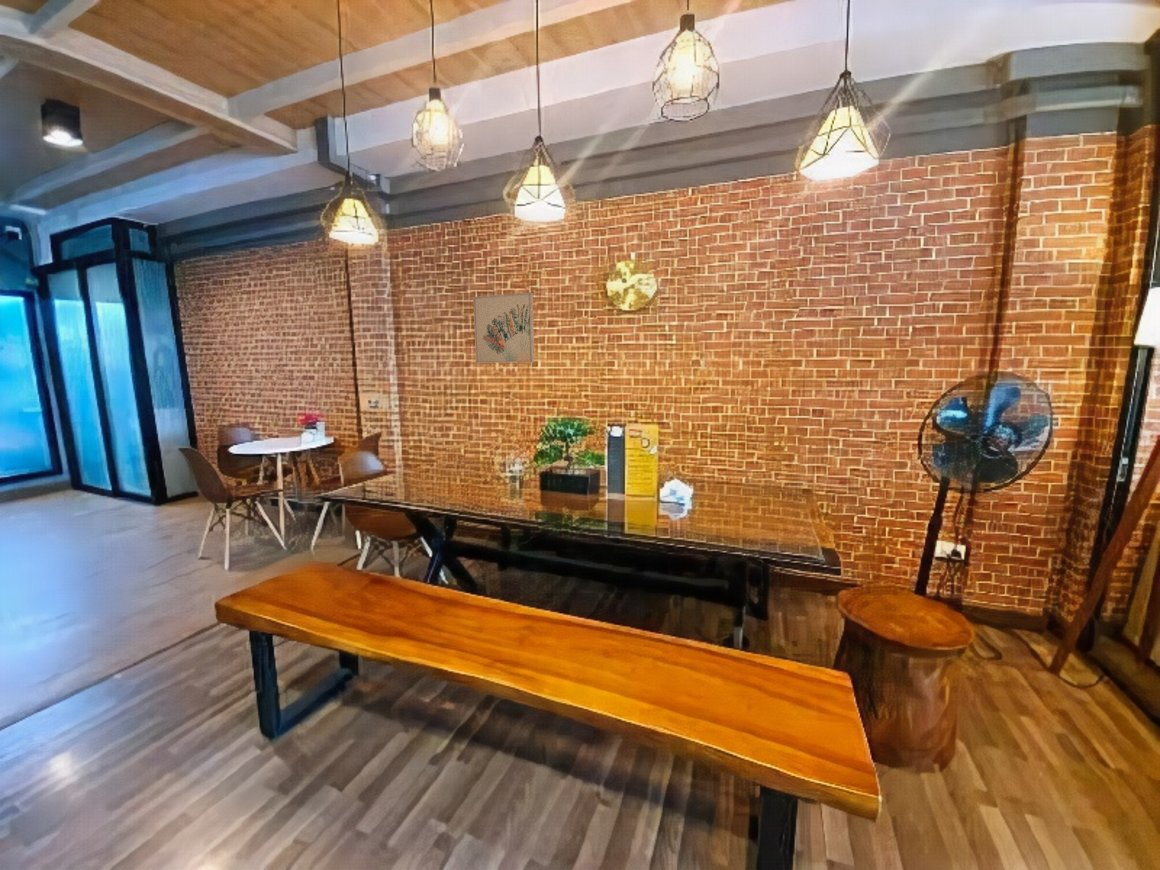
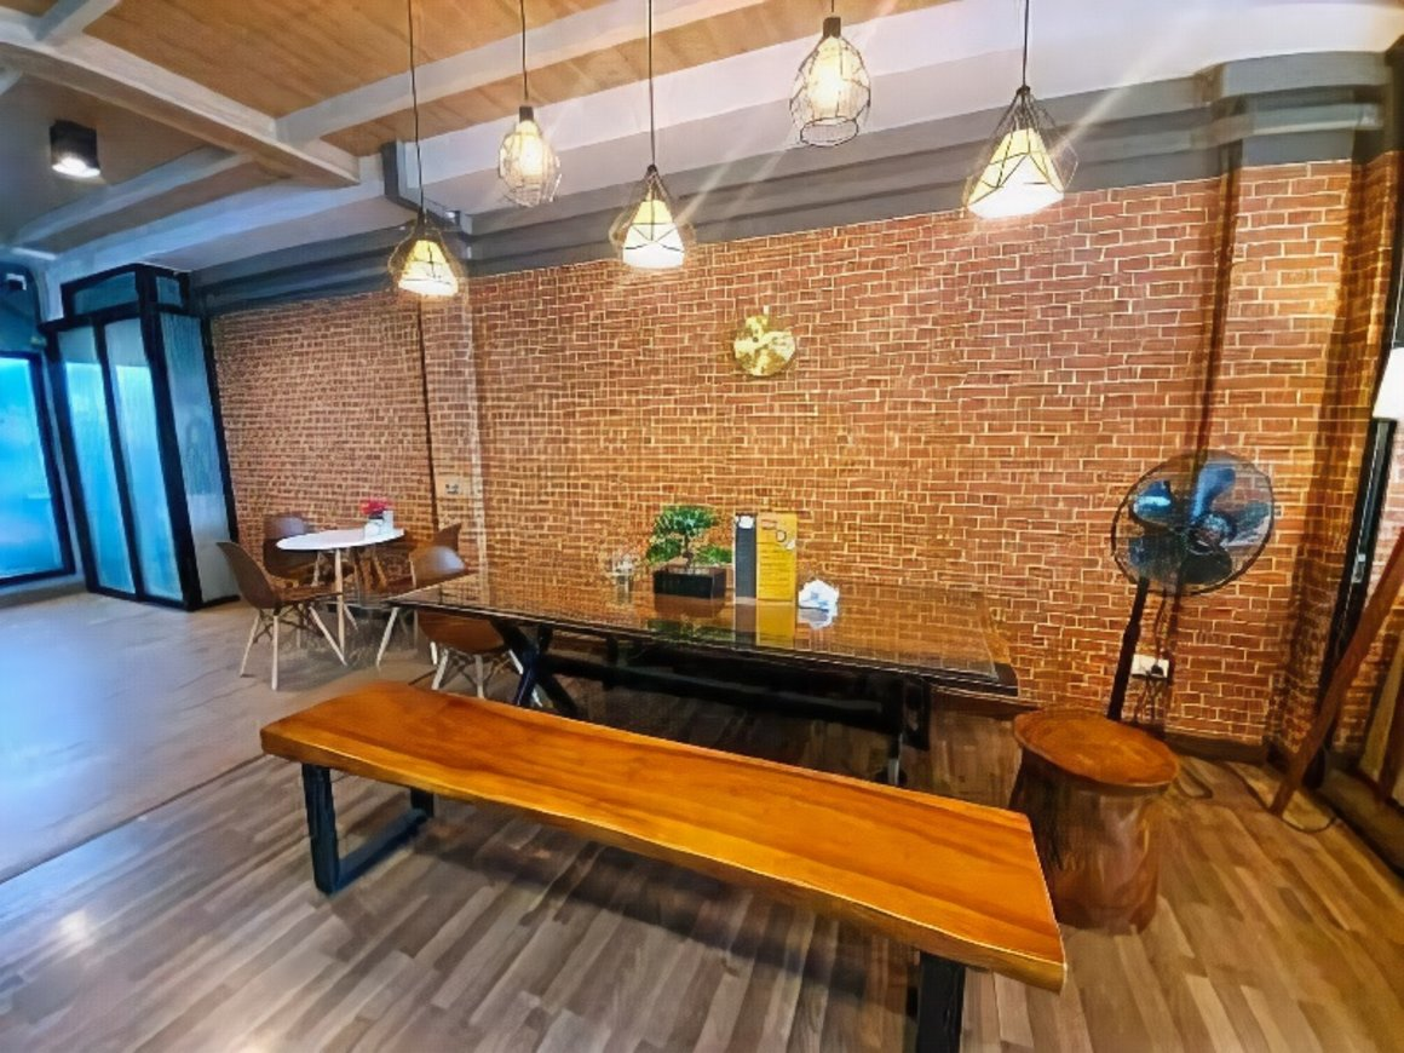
- wall art [472,292,535,364]
